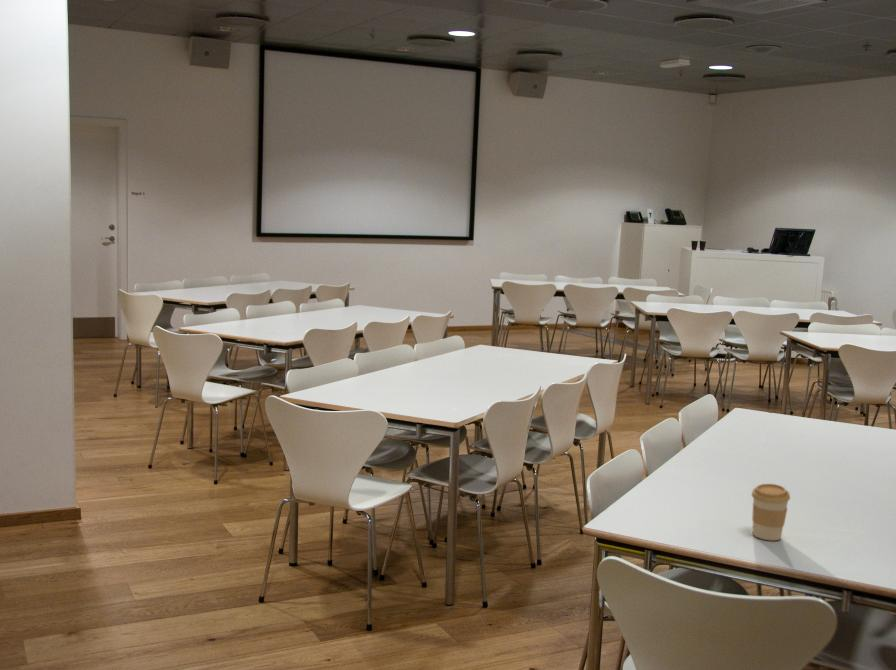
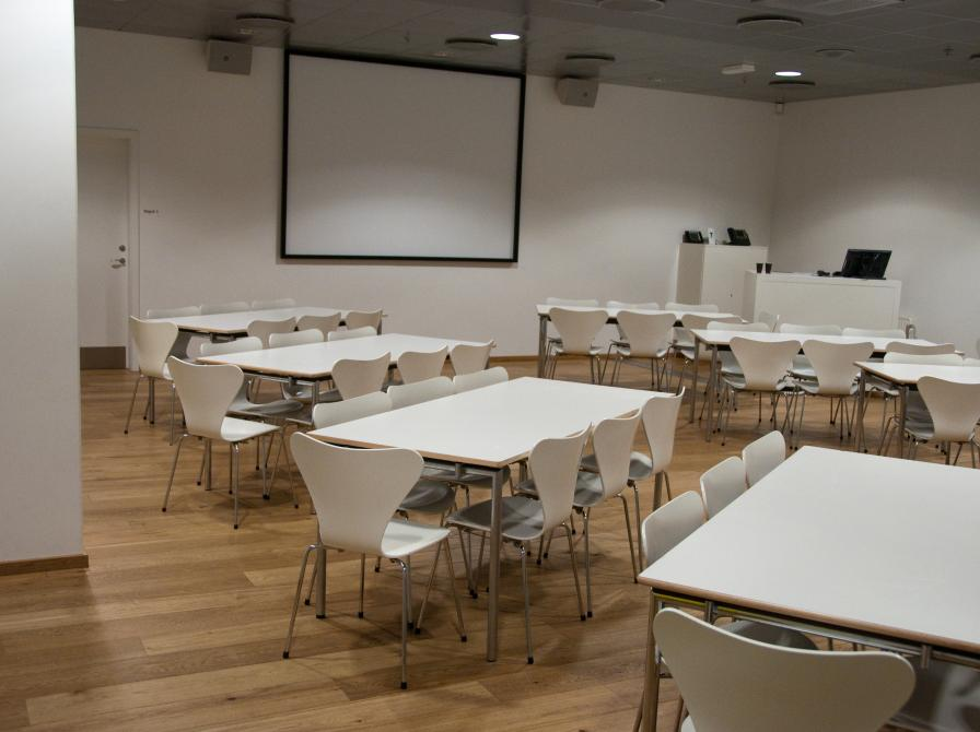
- coffee cup [751,483,791,542]
